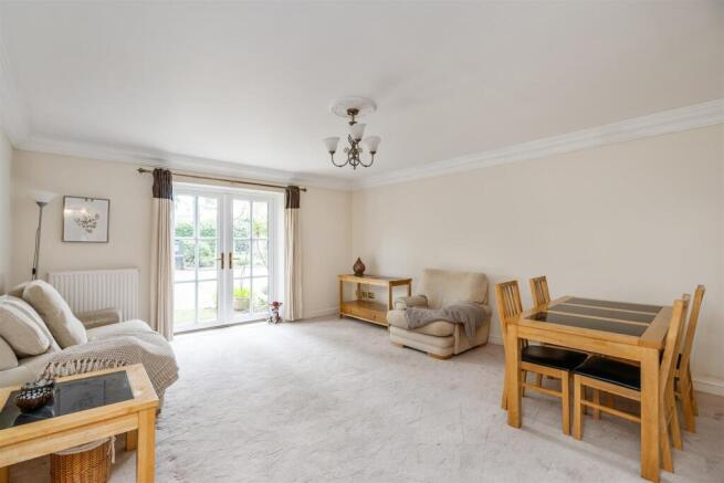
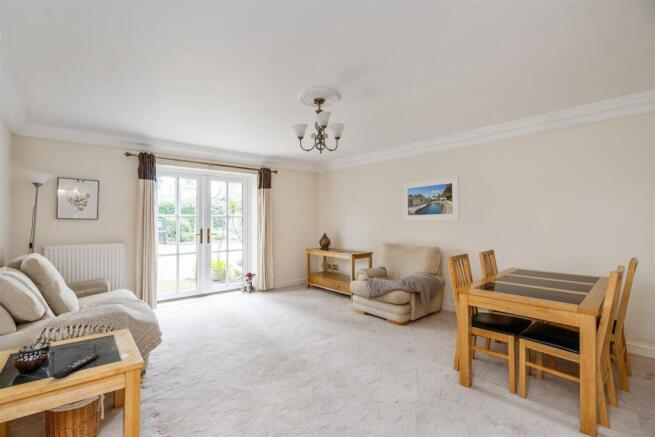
+ remote control [51,353,100,379]
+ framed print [401,175,461,222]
